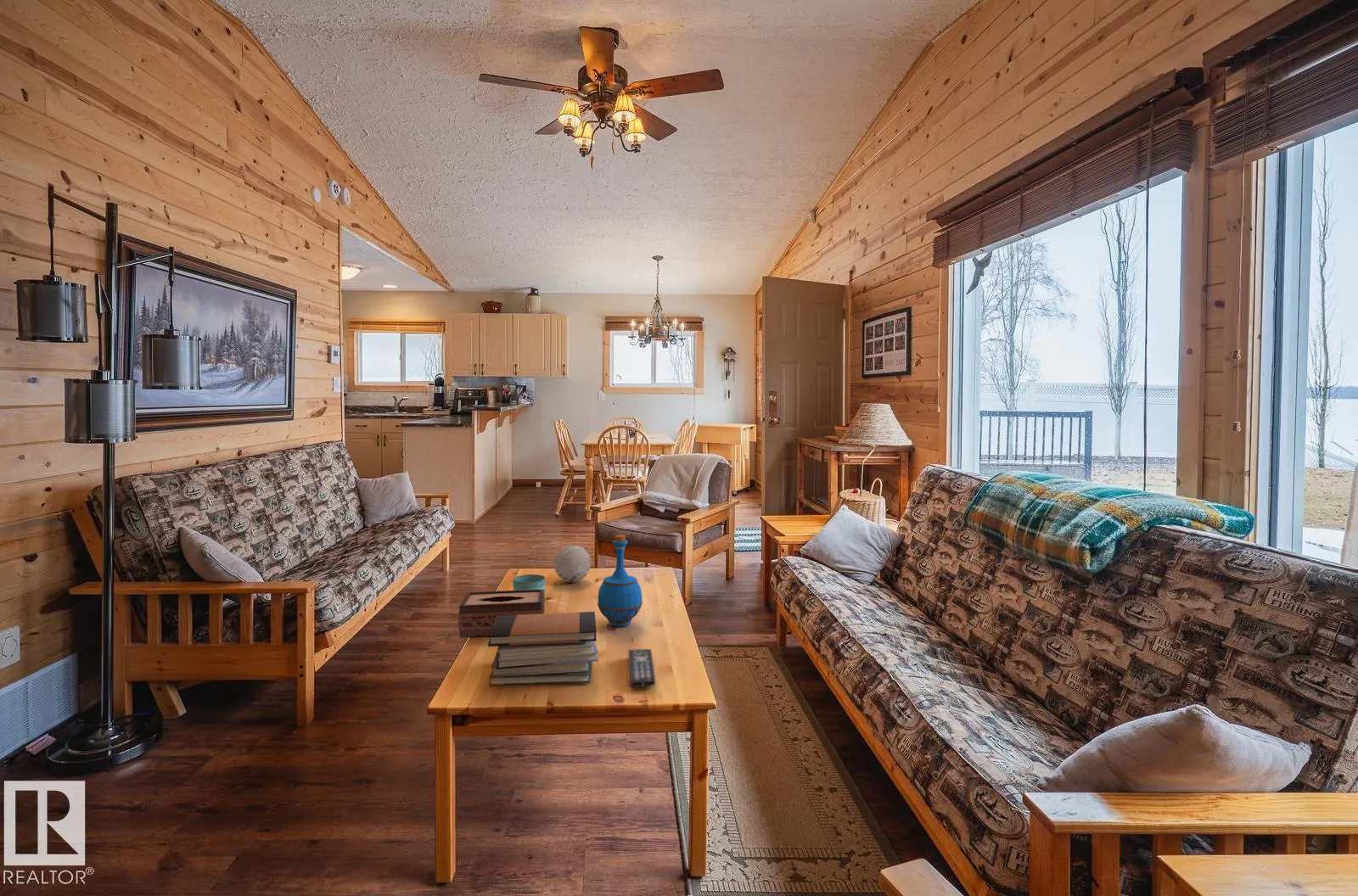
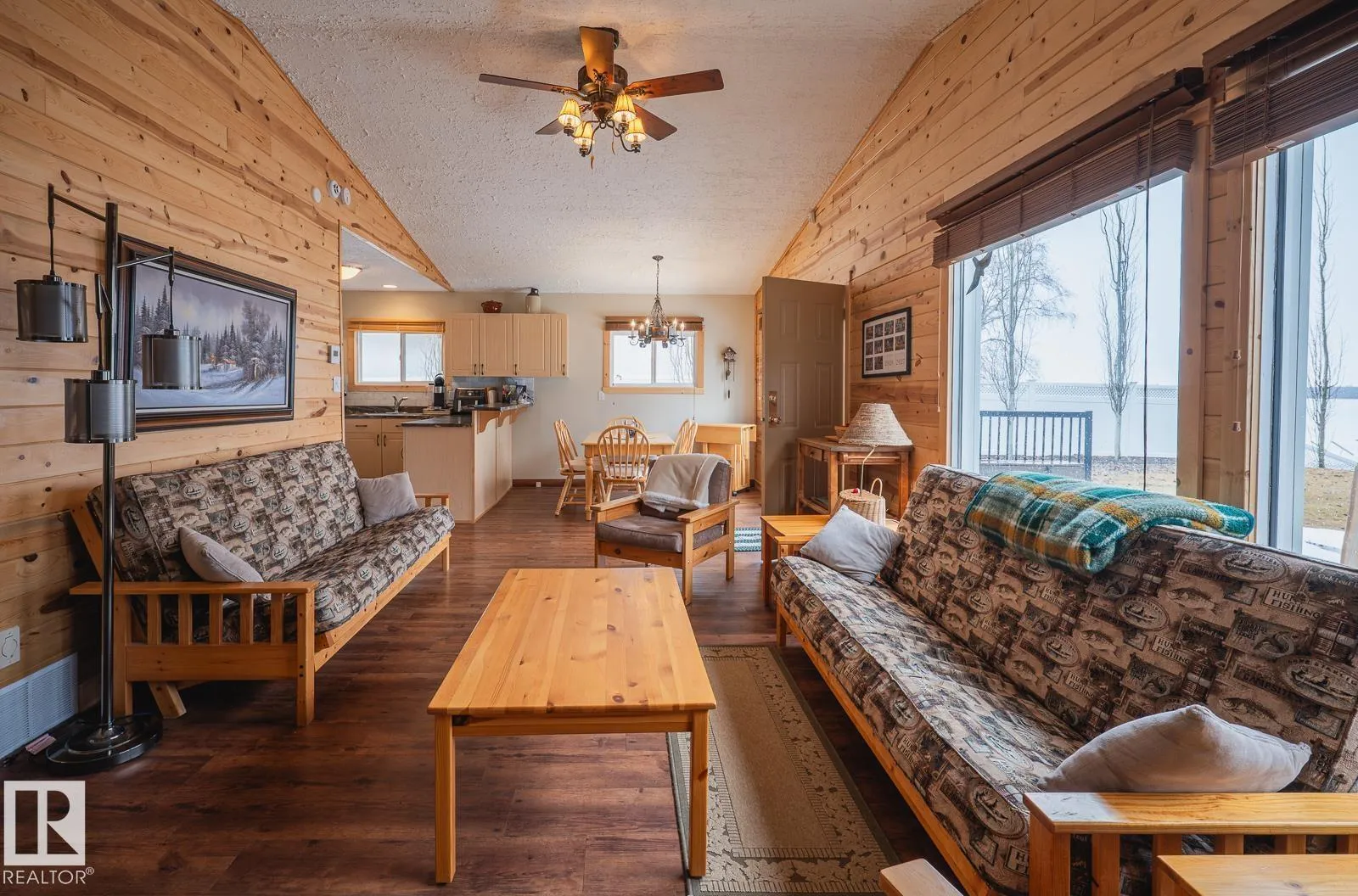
- bottle [597,535,643,627]
- book stack [487,611,599,687]
- candle [513,574,546,601]
- tissue box [457,589,546,639]
- remote control [627,648,656,688]
- decorative ball [553,545,592,583]
